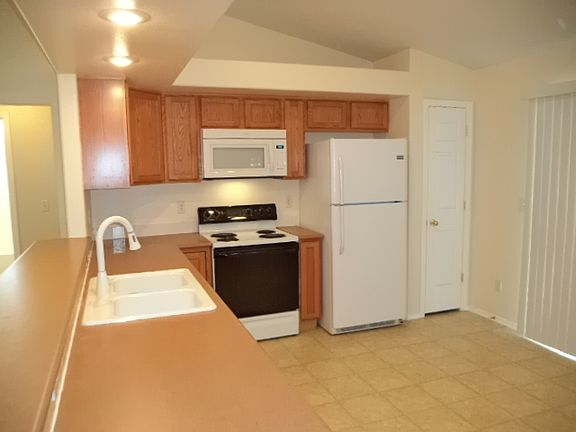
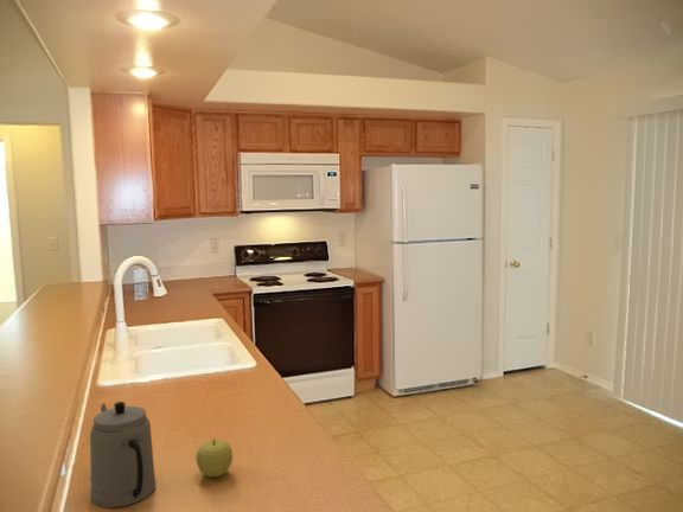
+ fruit [196,437,234,478]
+ teapot [89,401,157,508]
